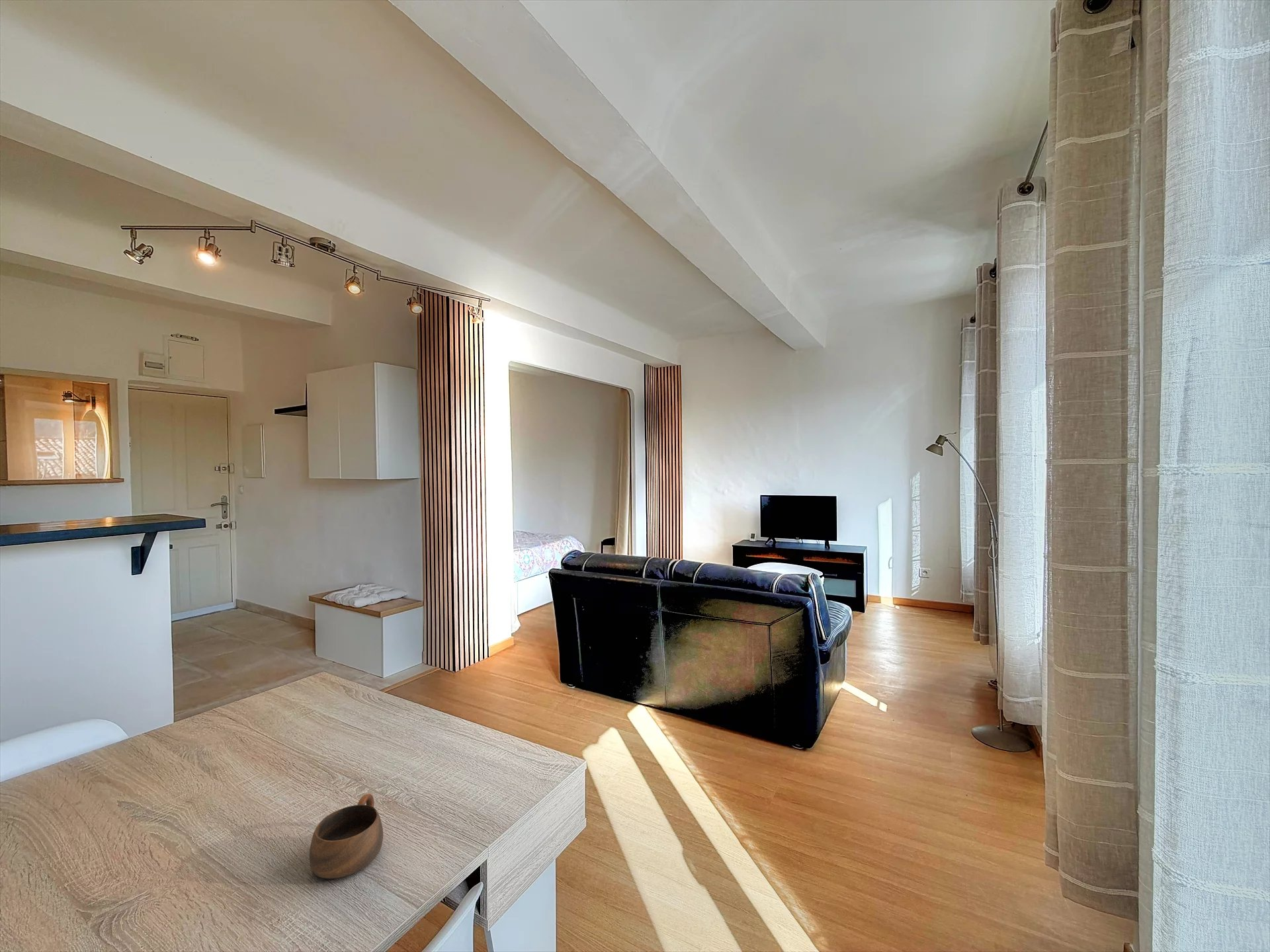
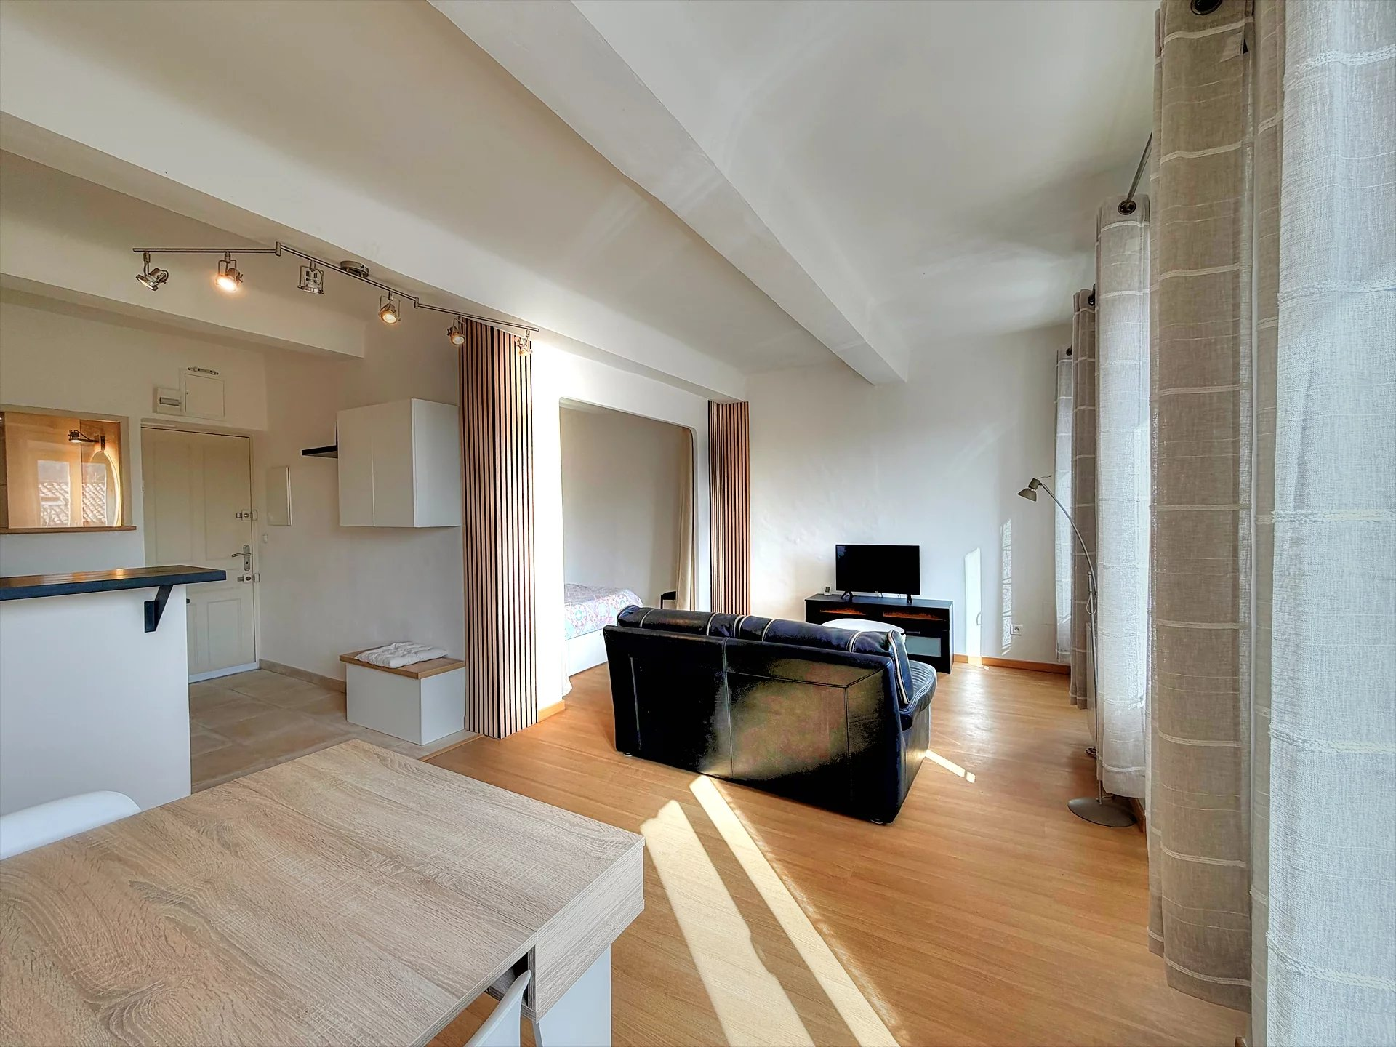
- cup [309,793,384,879]
